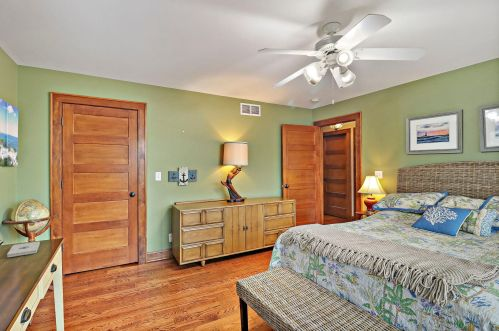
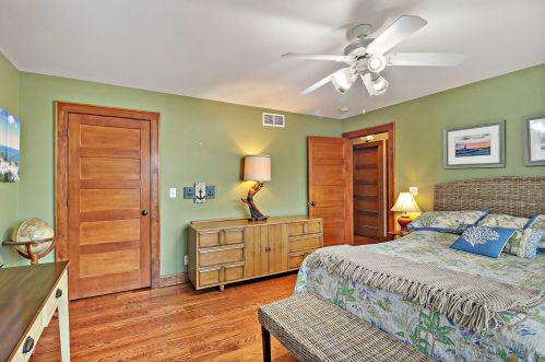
- notepad [6,240,41,258]
